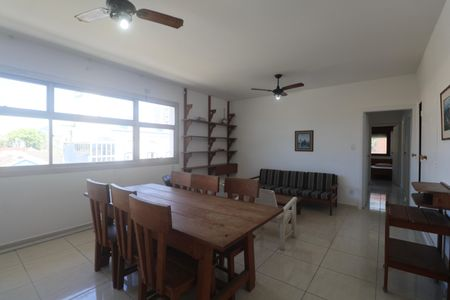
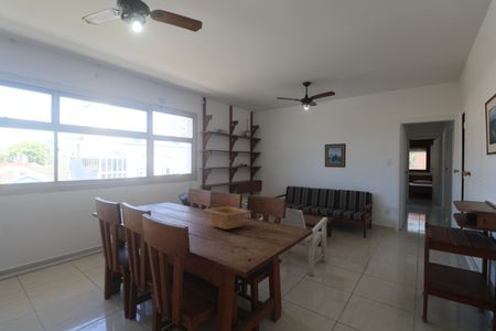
+ serving bowl [203,205,252,231]
